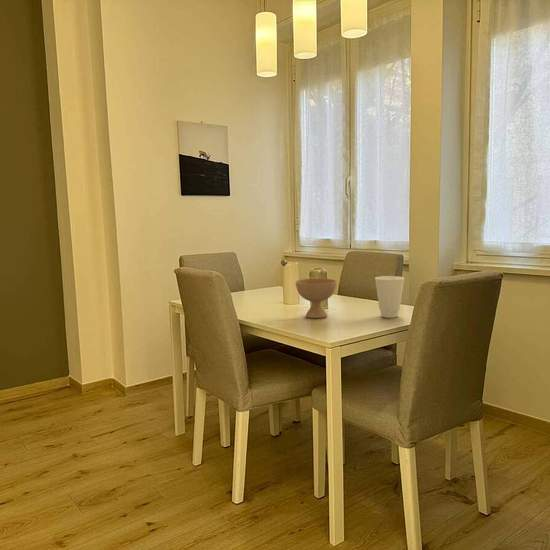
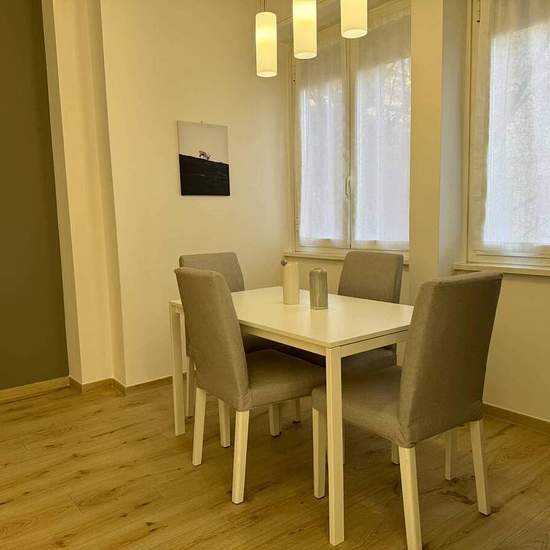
- cup [374,275,405,319]
- bowl [295,278,337,319]
